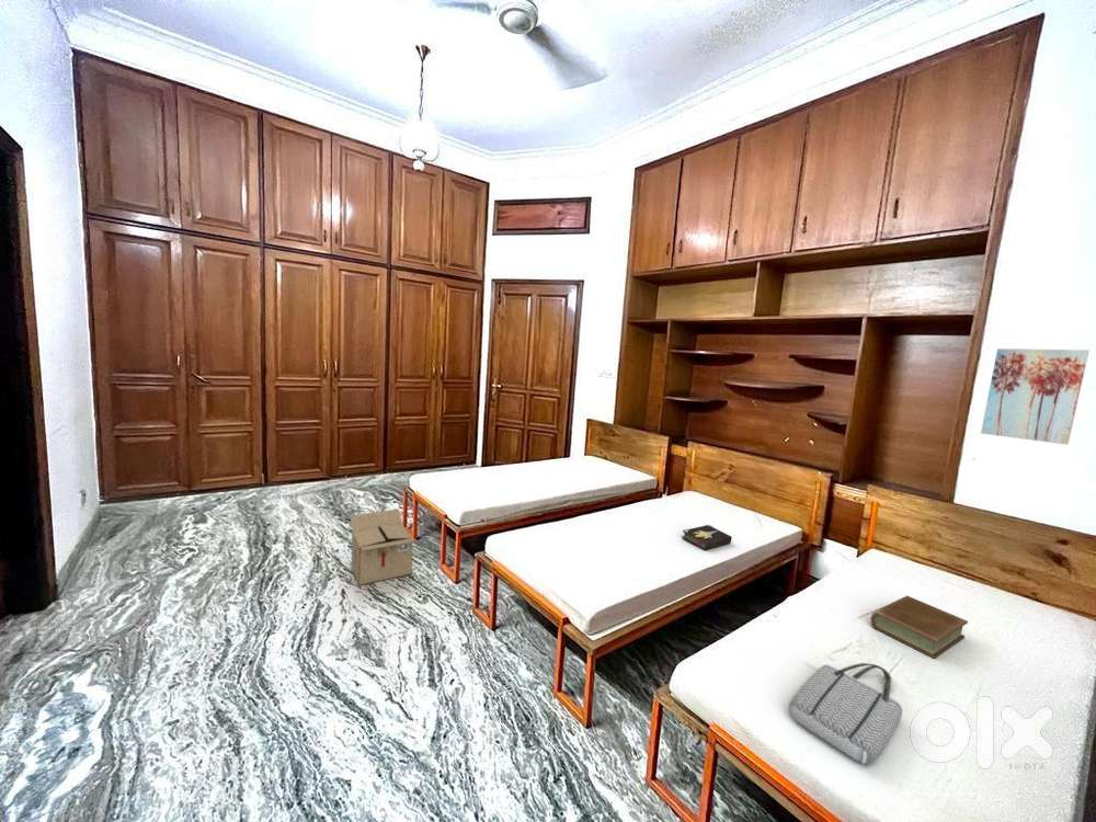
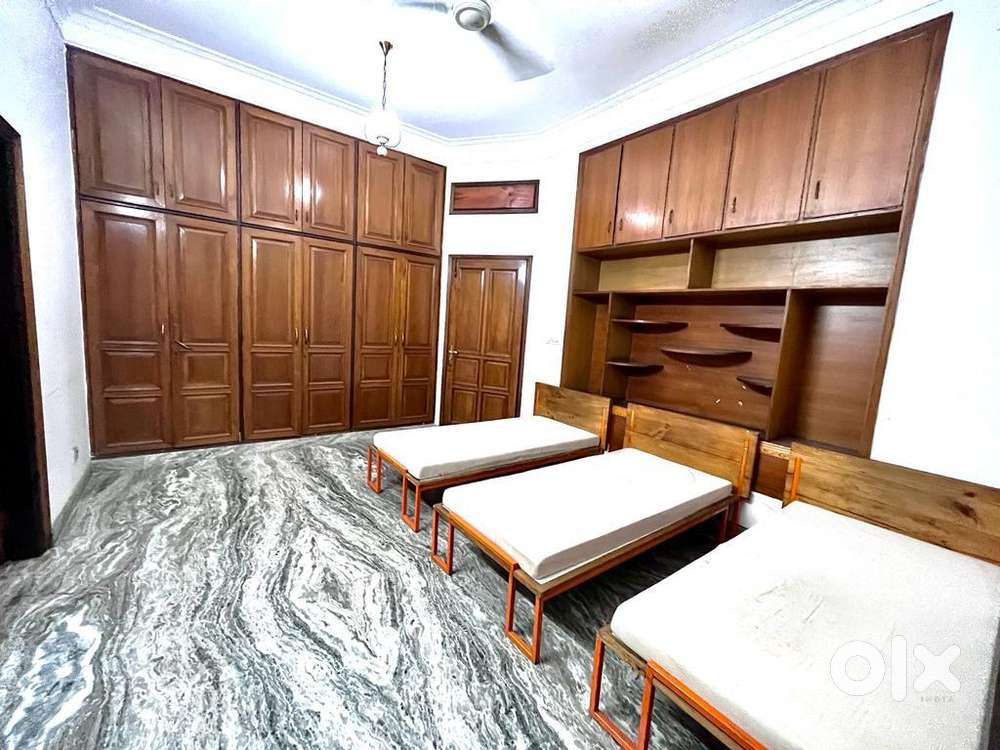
- cardboard box [350,507,419,586]
- hardback book [681,524,733,551]
- book [869,595,969,660]
- tote bag [788,662,903,765]
- wall art [980,347,1091,446]
